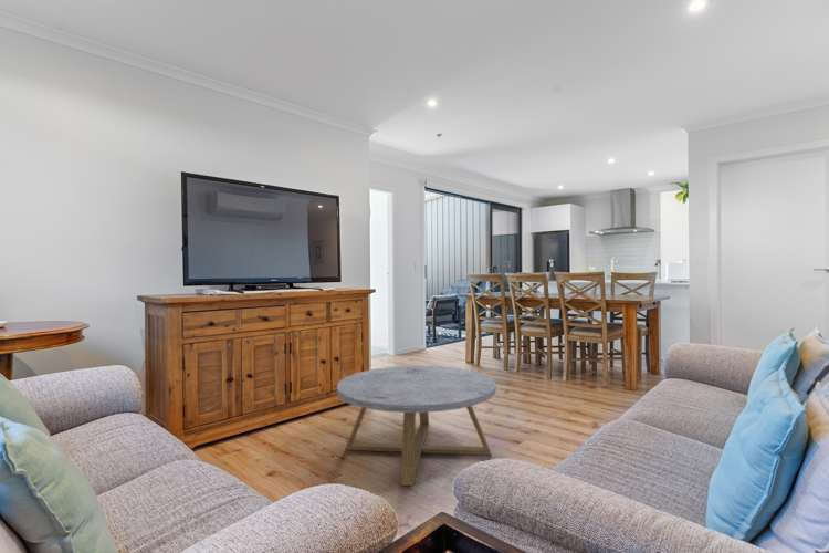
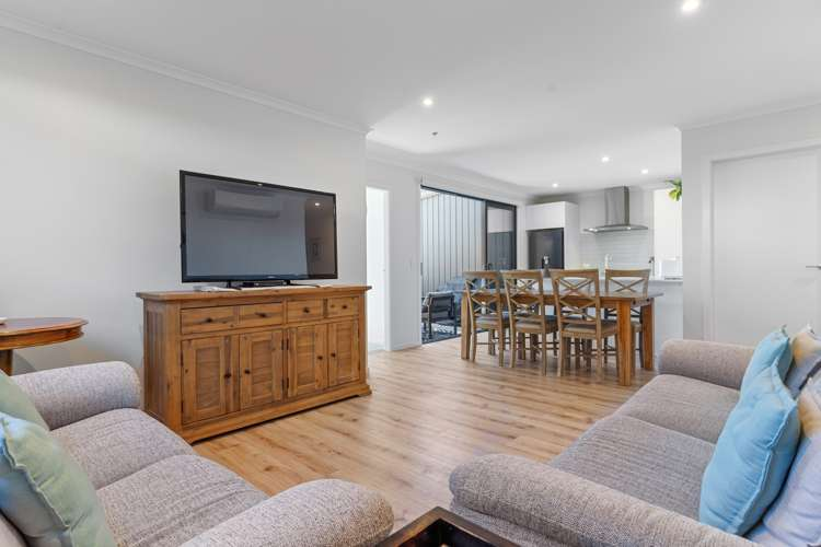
- coffee table [336,365,497,487]
